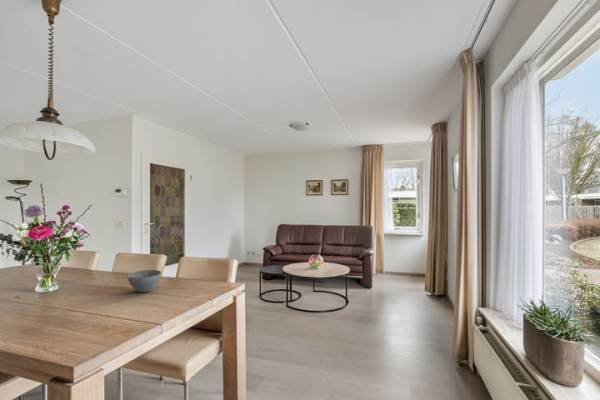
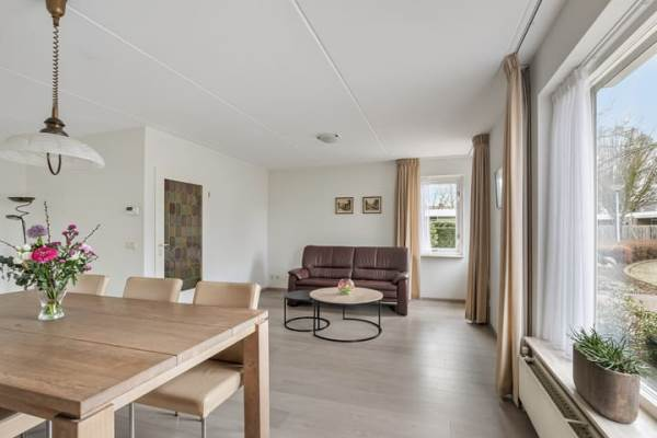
- bowl [126,269,162,294]
